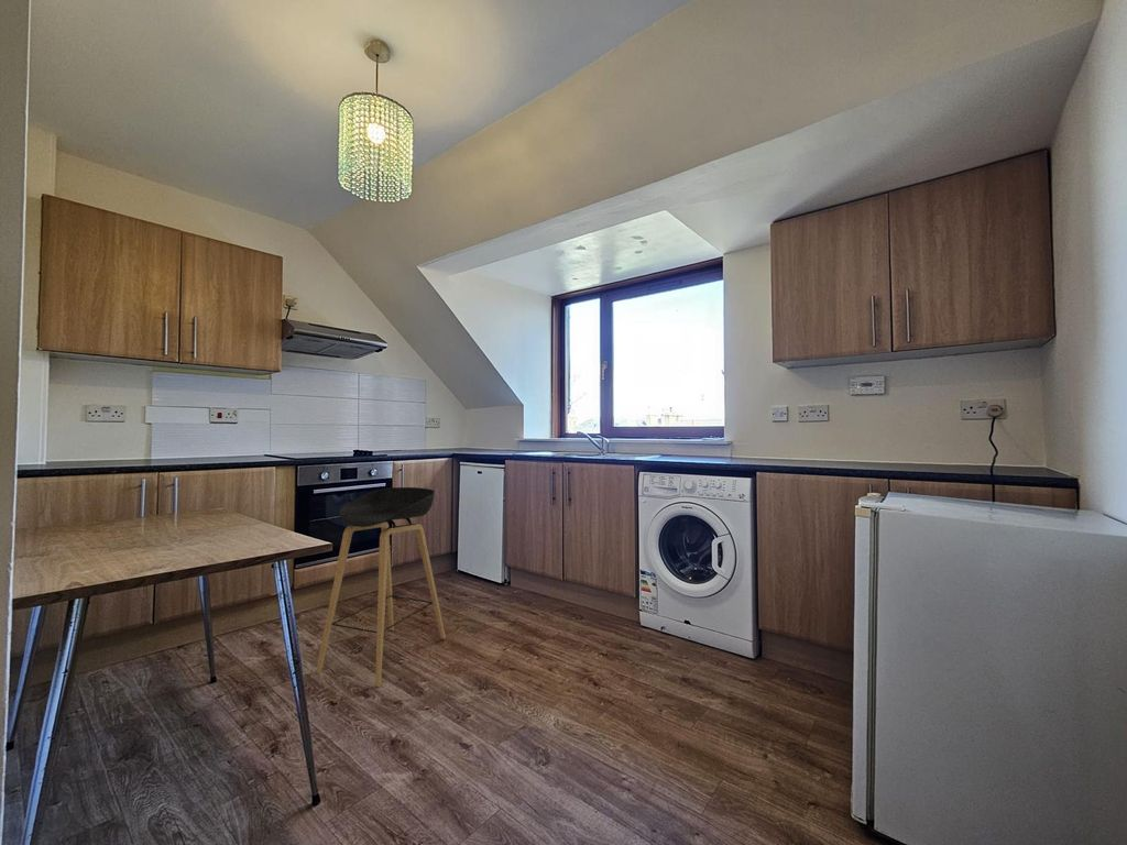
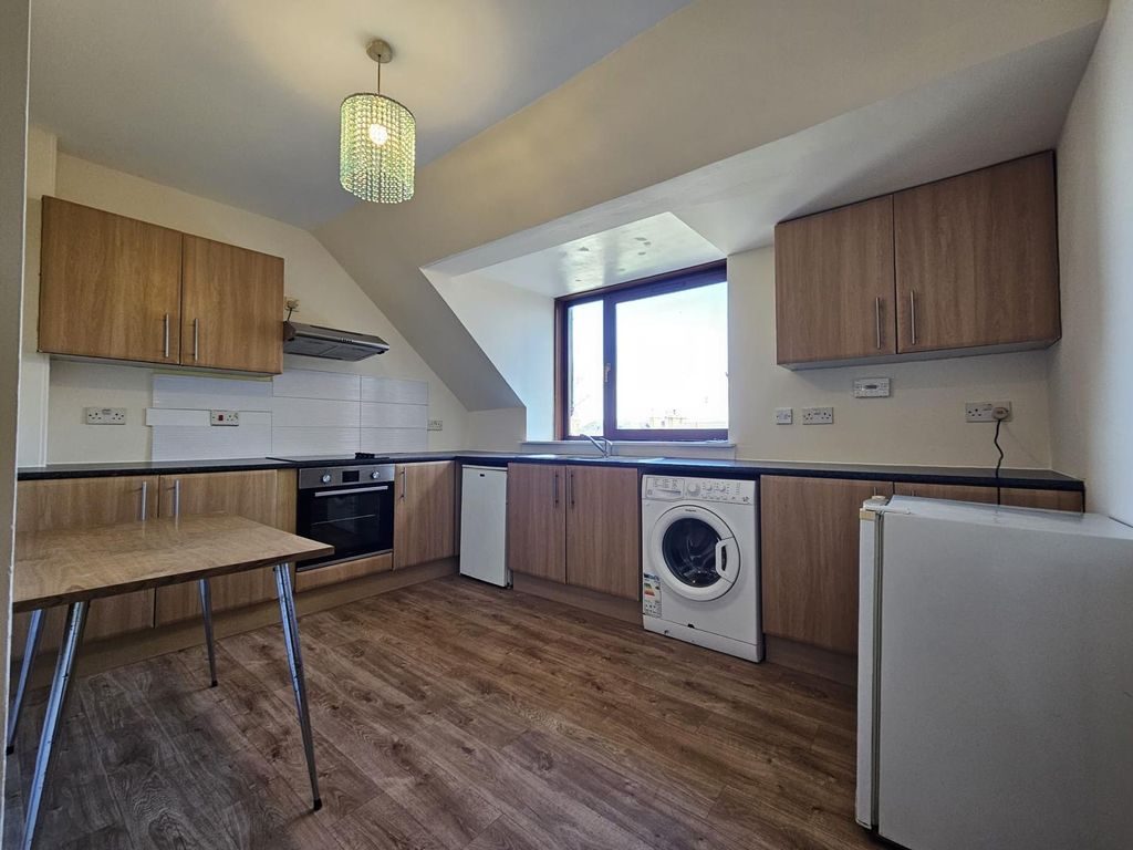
- stool [315,486,447,688]
